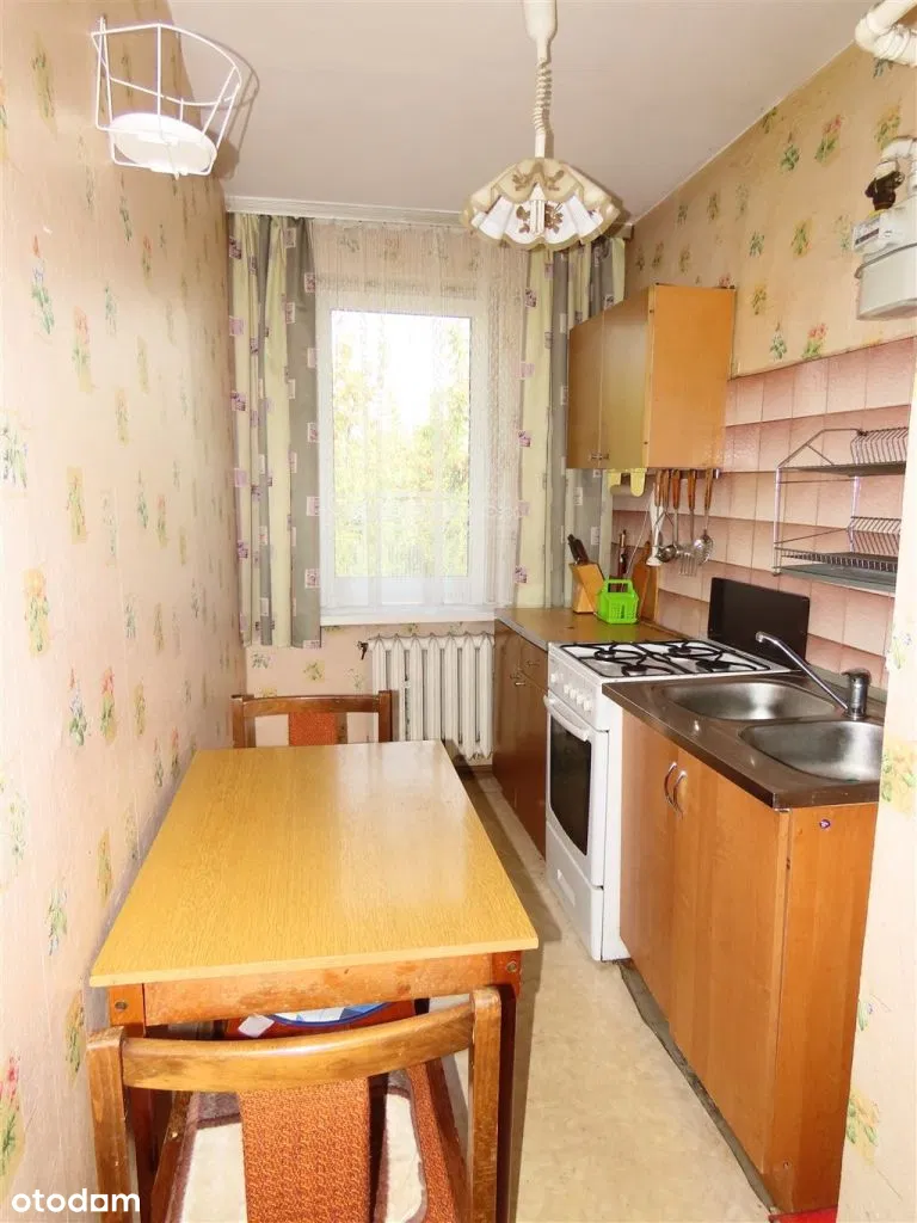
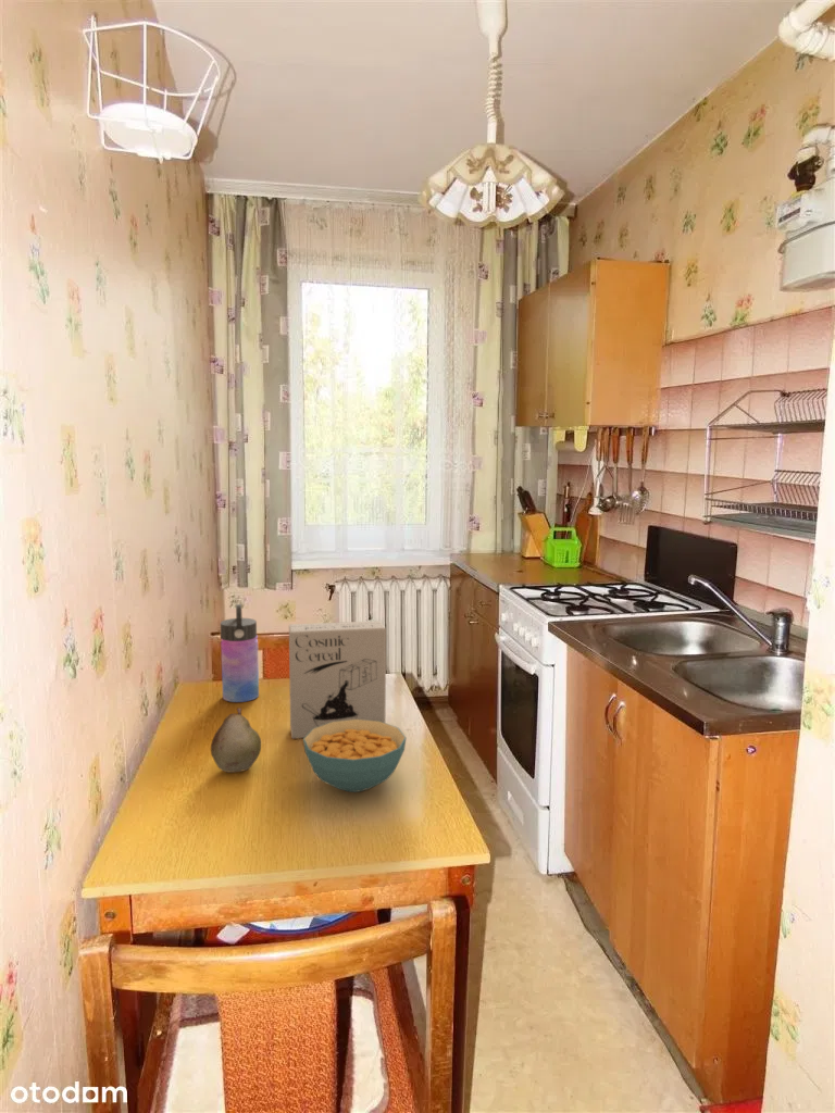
+ water bottle [220,603,260,703]
+ cereal box [288,620,387,739]
+ fruit [210,706,262,774]
+ cereal bowl [302,720,408,793]
